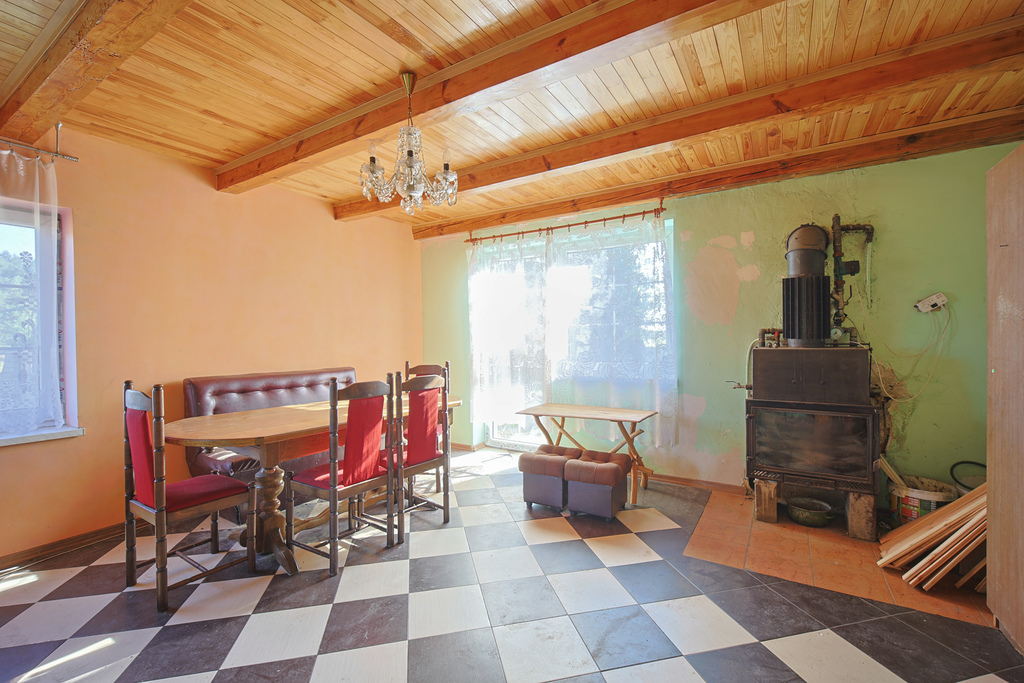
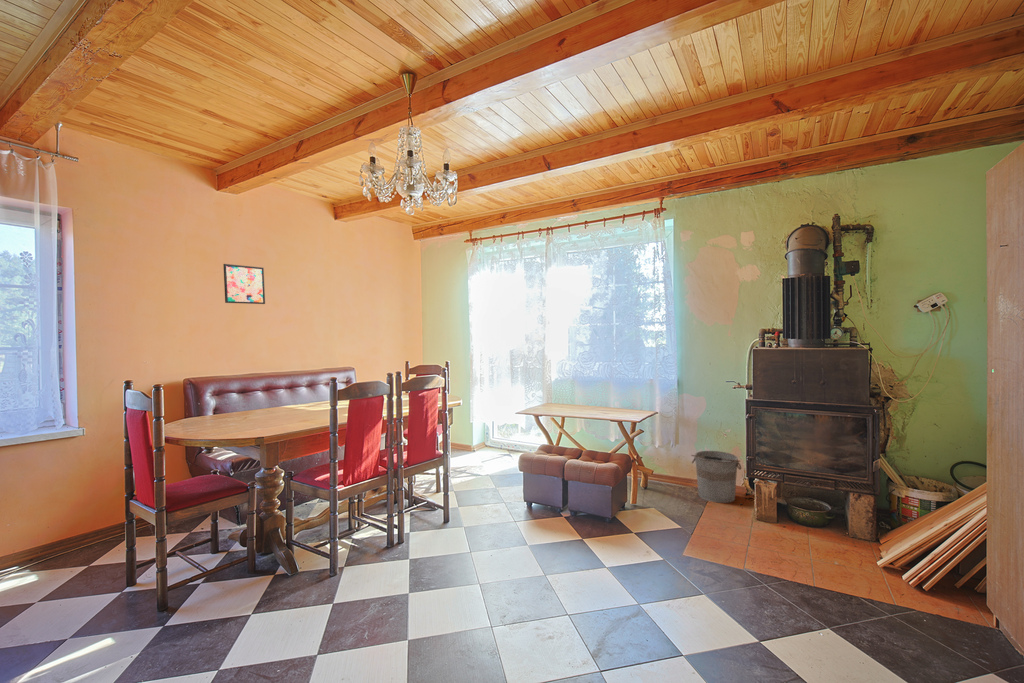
+ wall art [223,263,266,305]
+ bucket [690,450,742,504]
